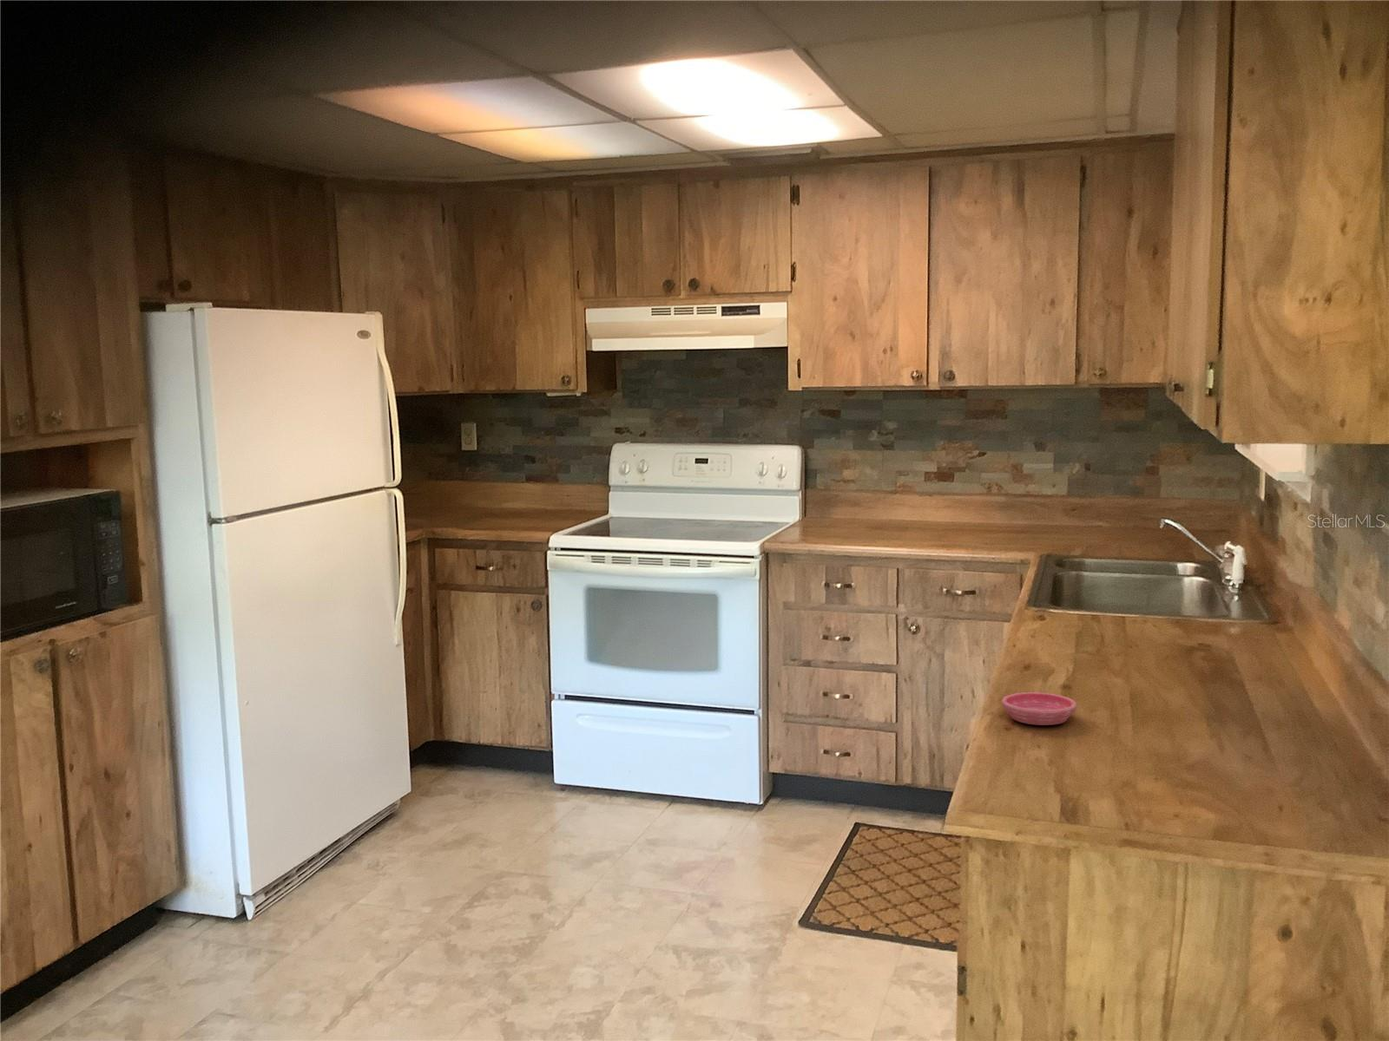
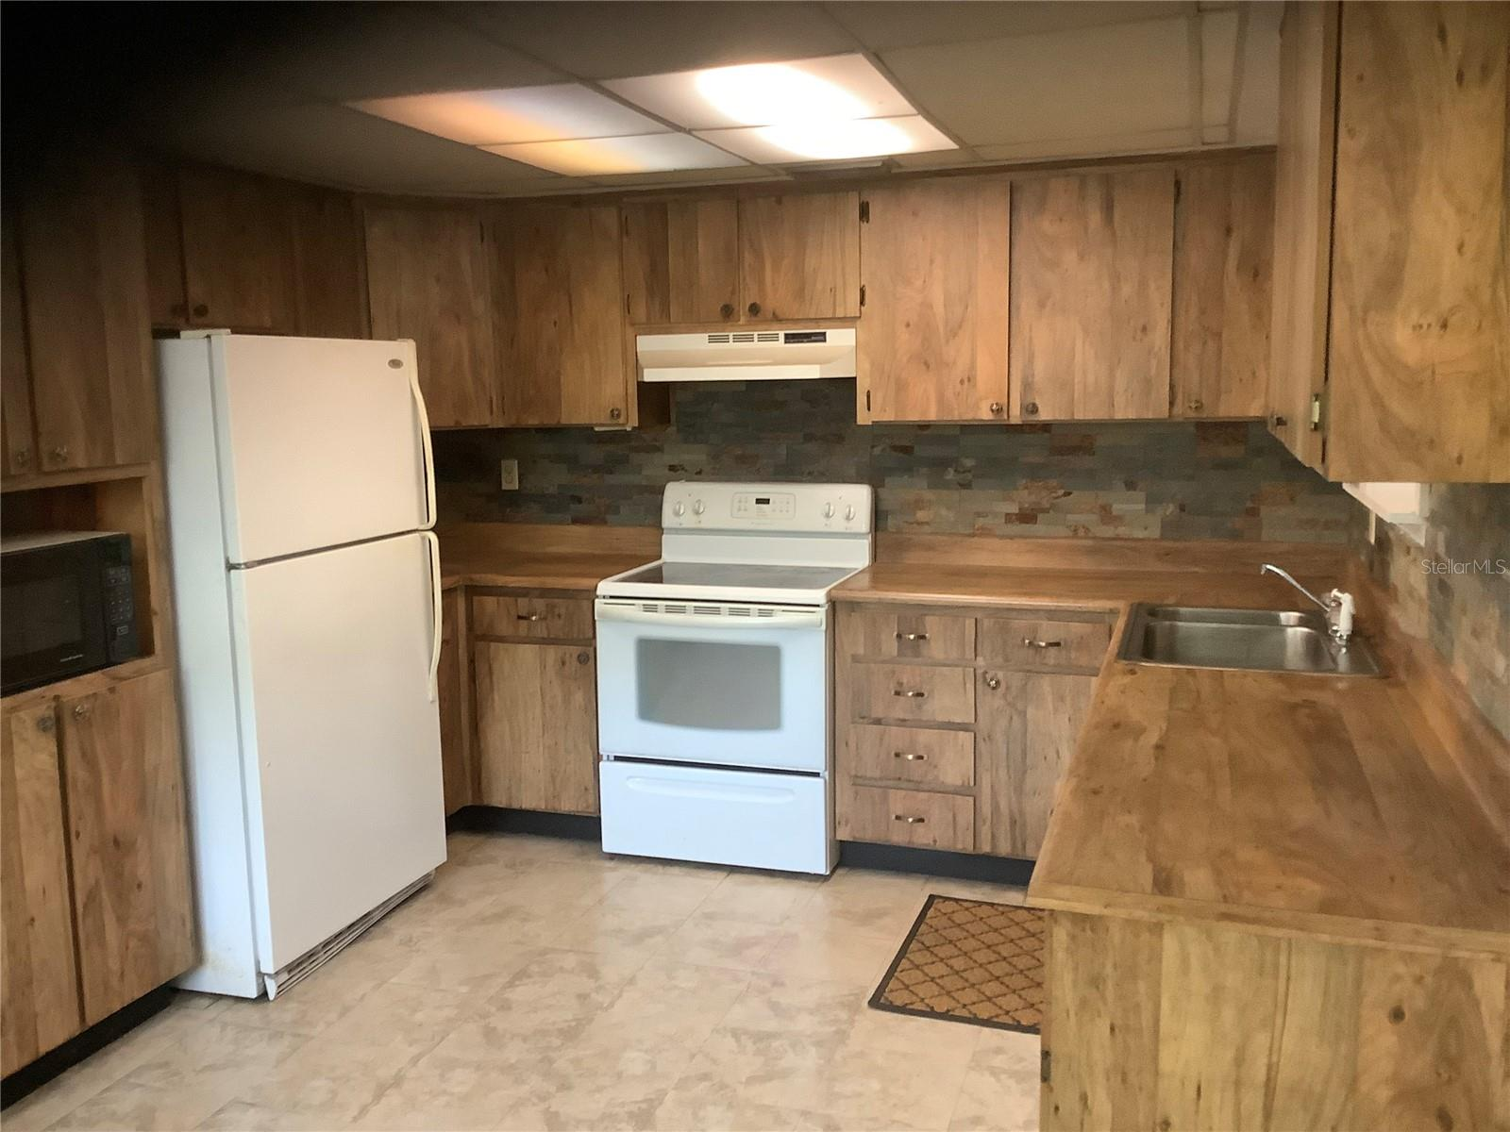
- saucer [1001,691,1077,726]
